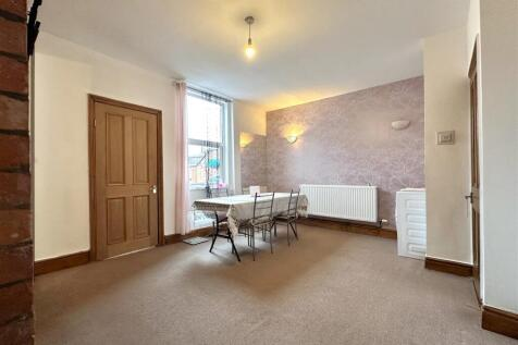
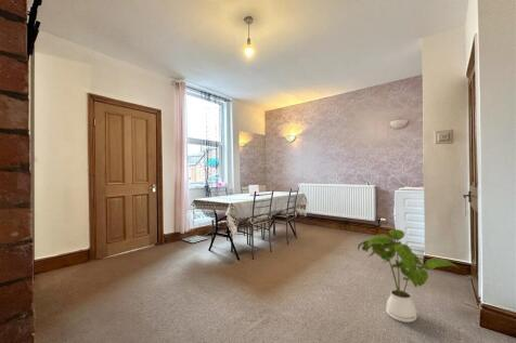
+ house plant [357,228,460,324]
